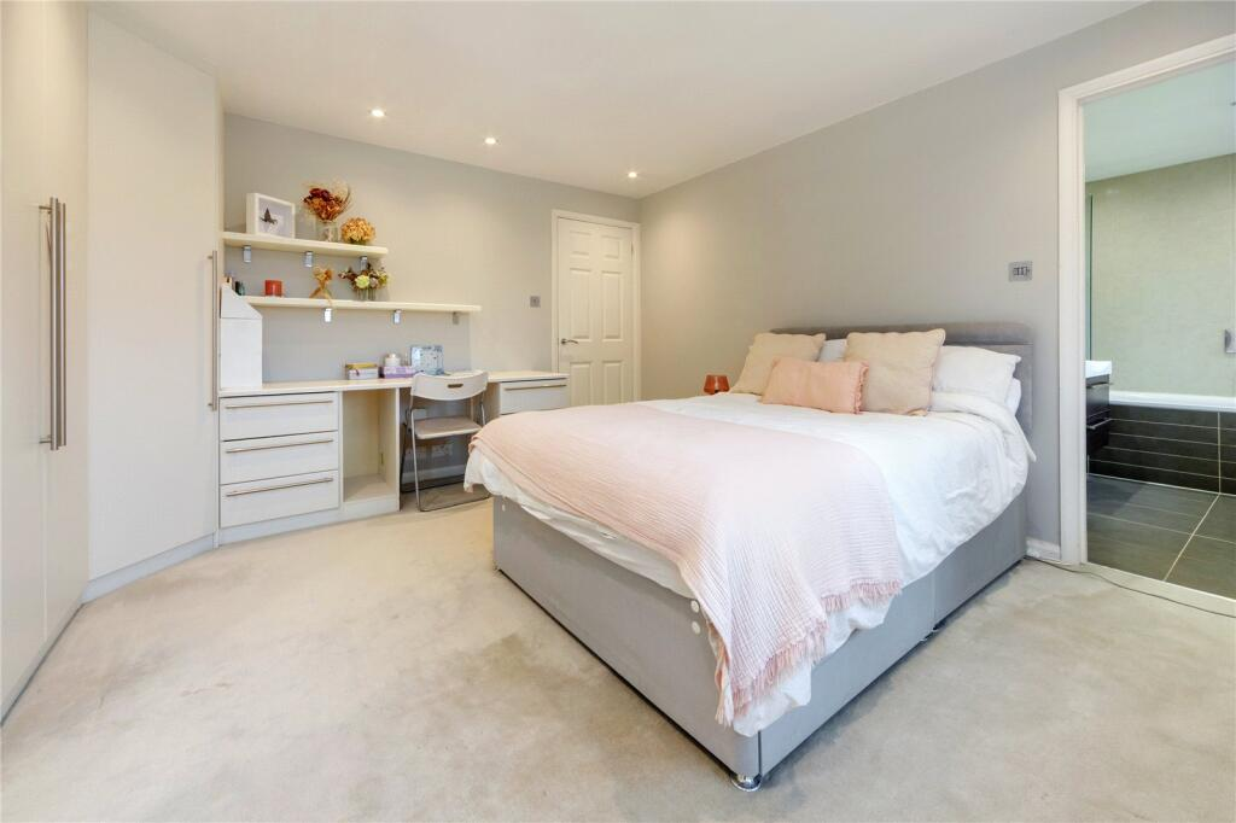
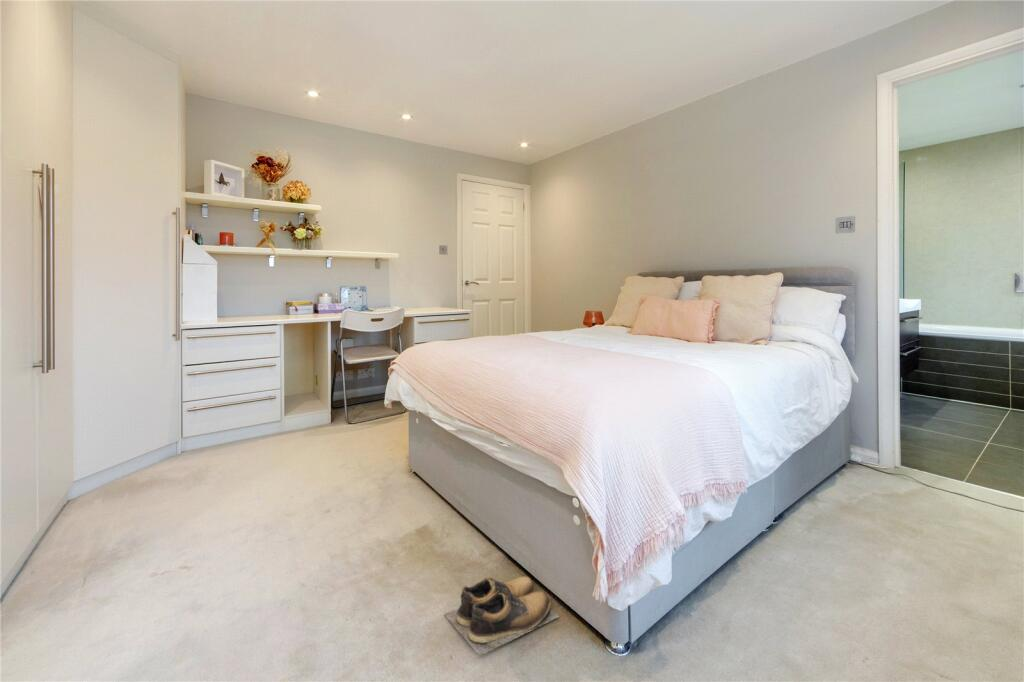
+ shoes [443,575,561,657]
